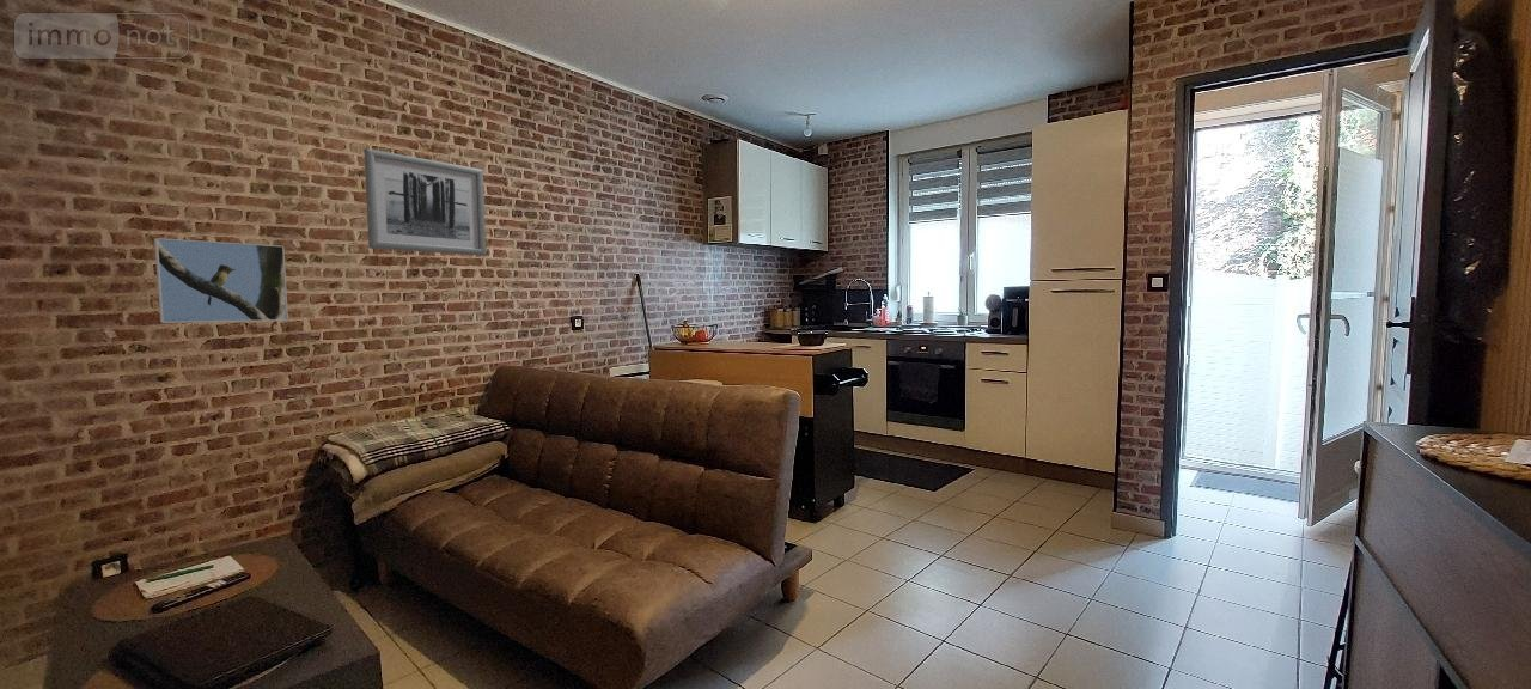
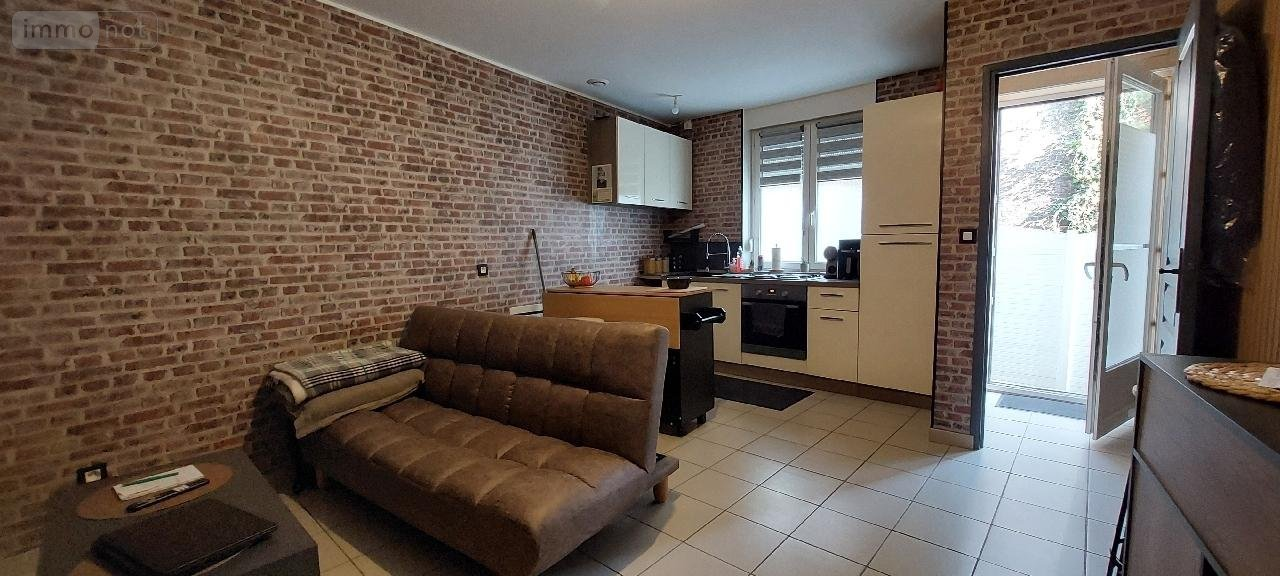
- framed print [153,237,289,324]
- wall art [362,147,487,257]
